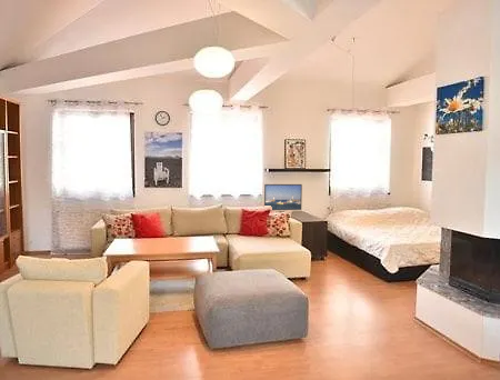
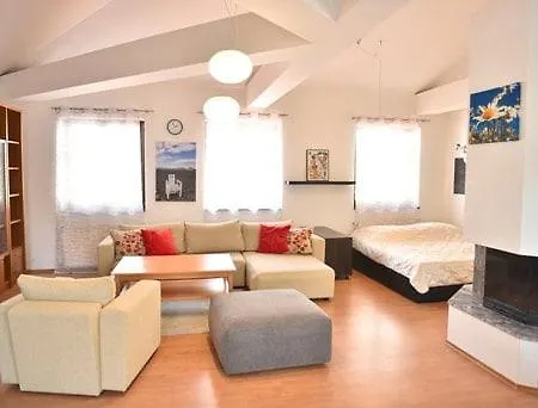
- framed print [263,183,303,211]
